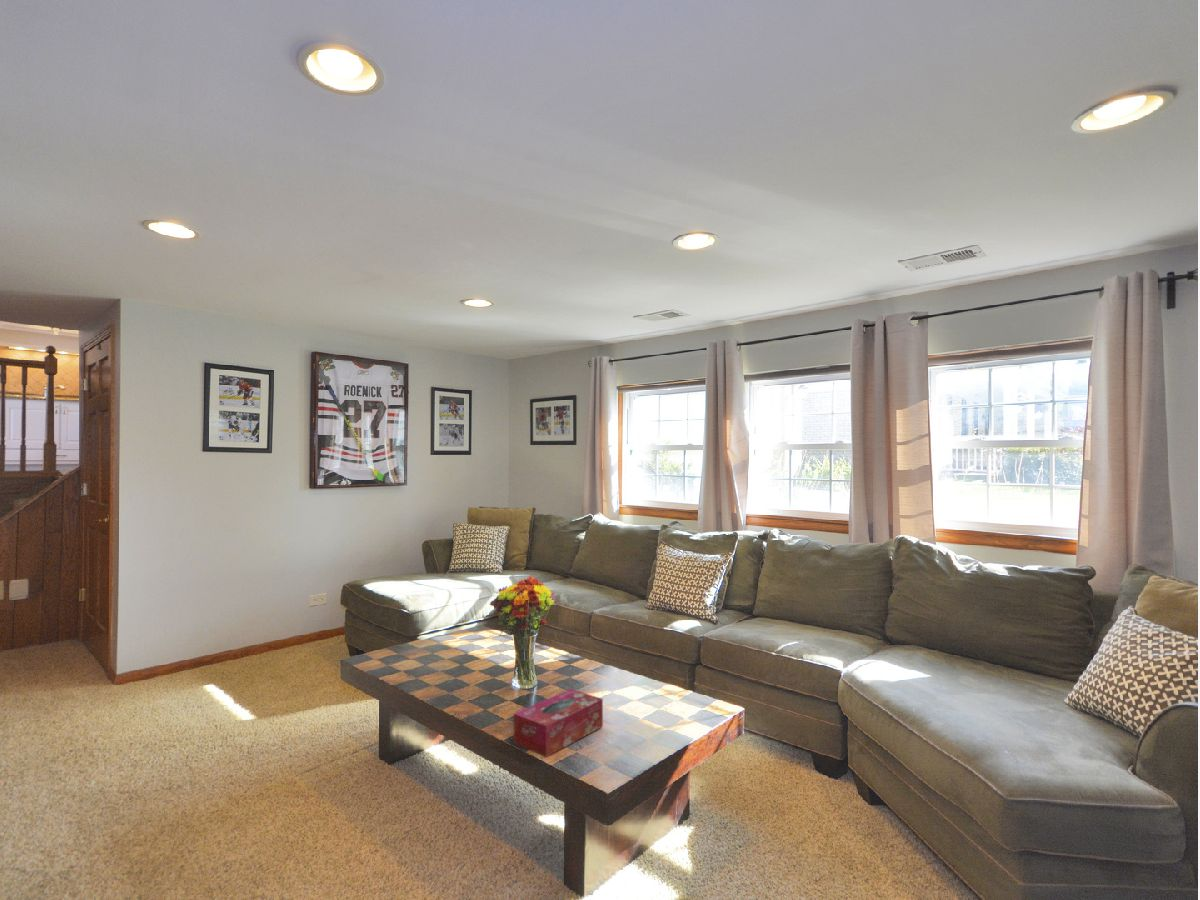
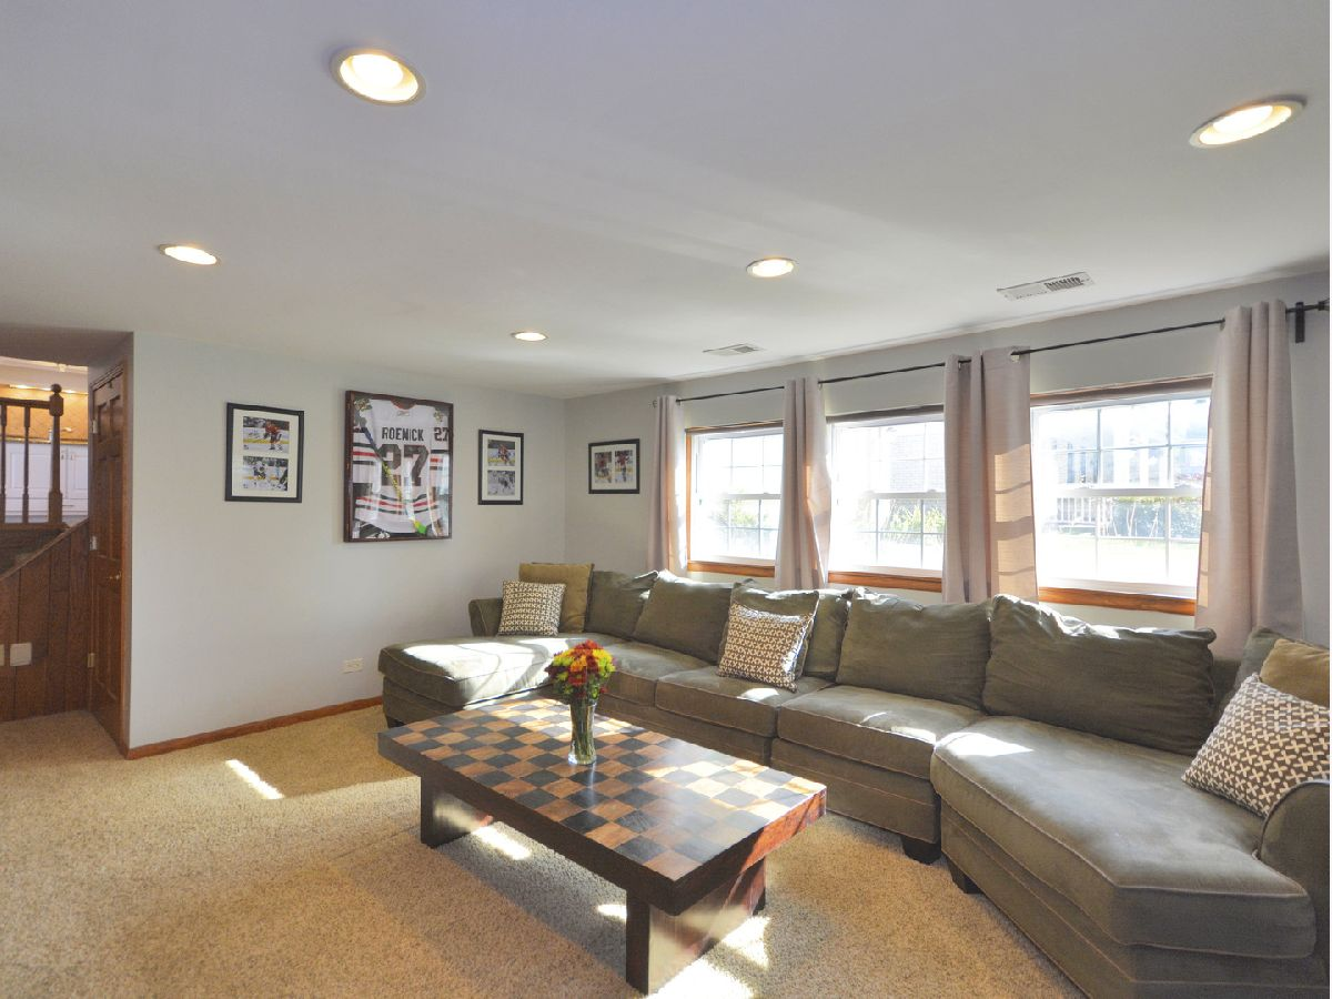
- tissue box [513,688,604,758]
